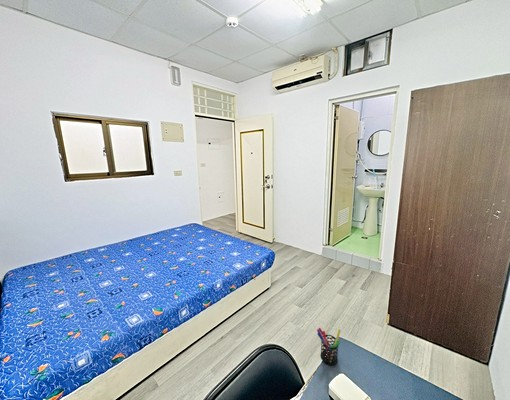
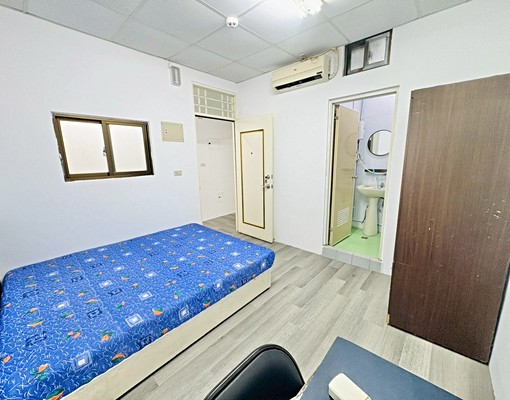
- pen holder [316,327,342,366]
